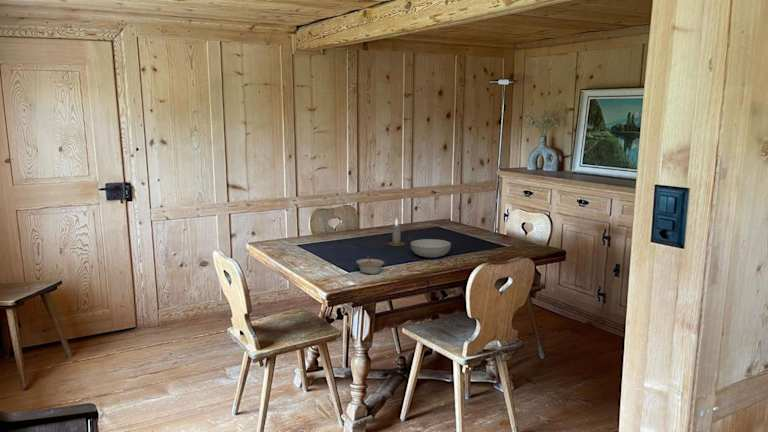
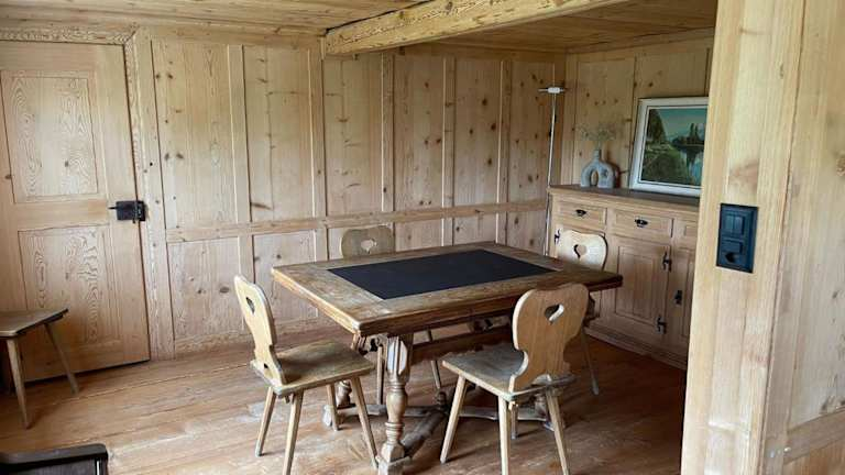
- serving bowl [410,238,452,259]
- candle [386,217,407,247]
- legume [355,254,385,275]
